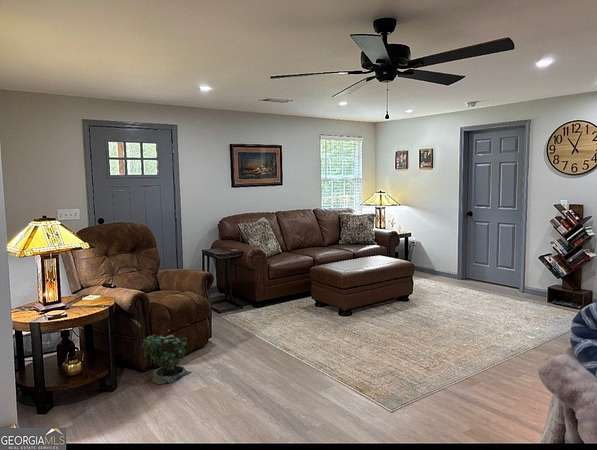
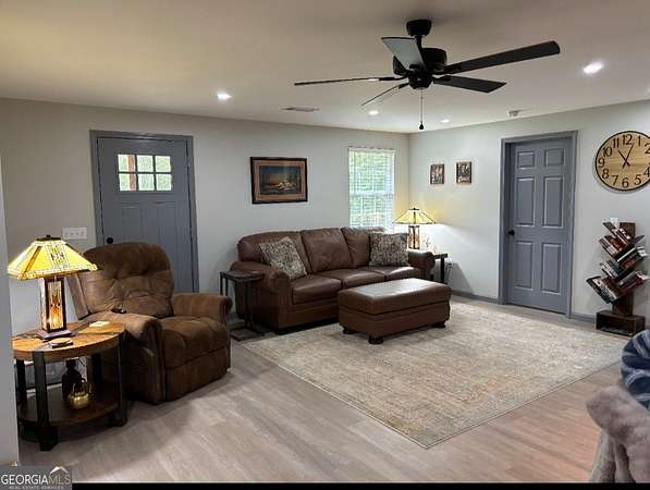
- potted plant [140,329,193,385]
